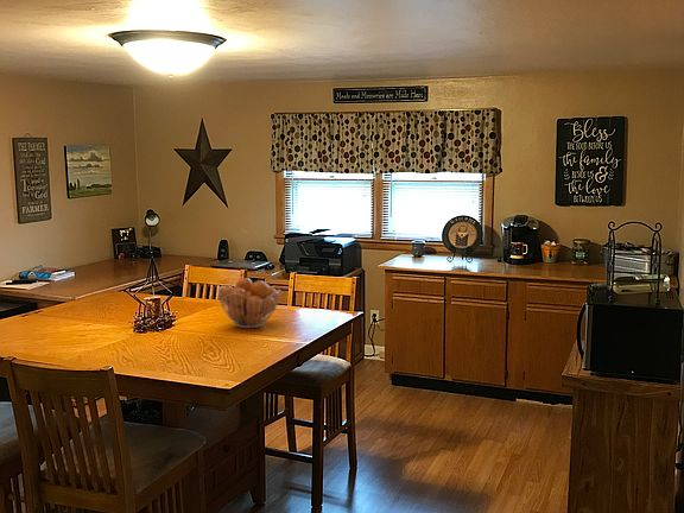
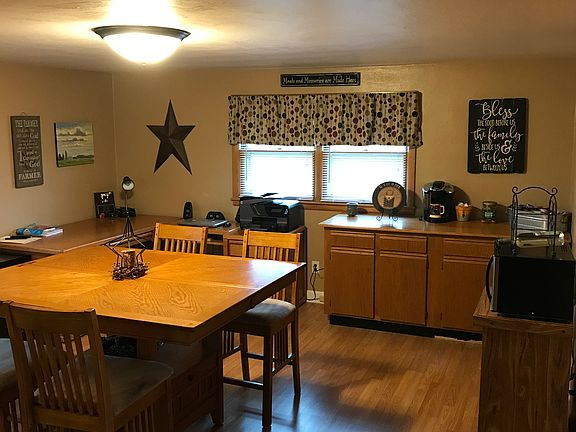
- fruit basket [216,277,283,329]
